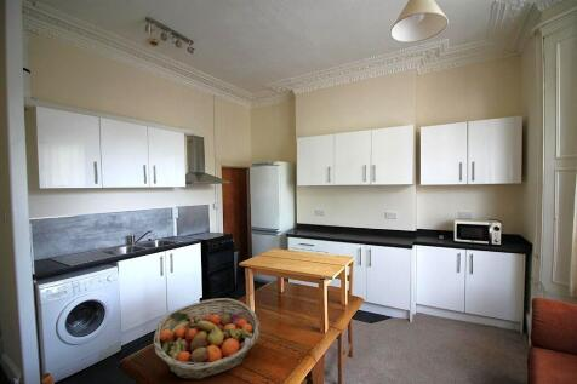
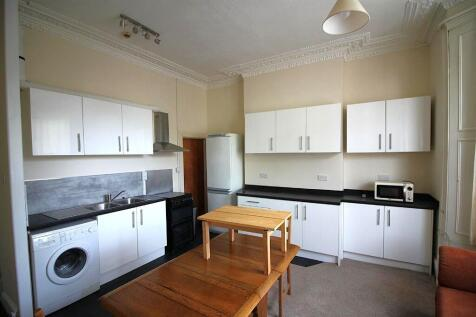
- fruit basket [153,297,261,382]
